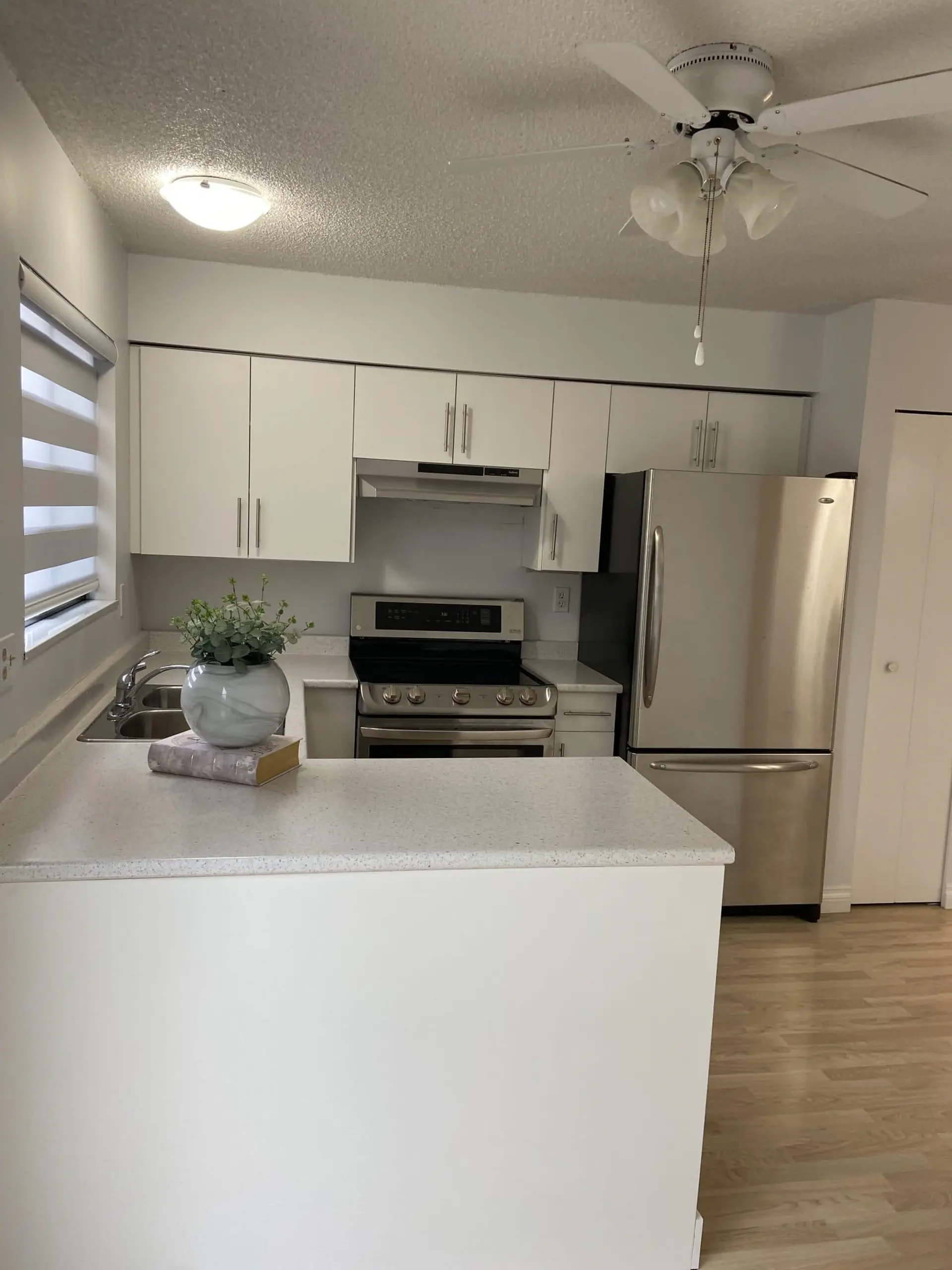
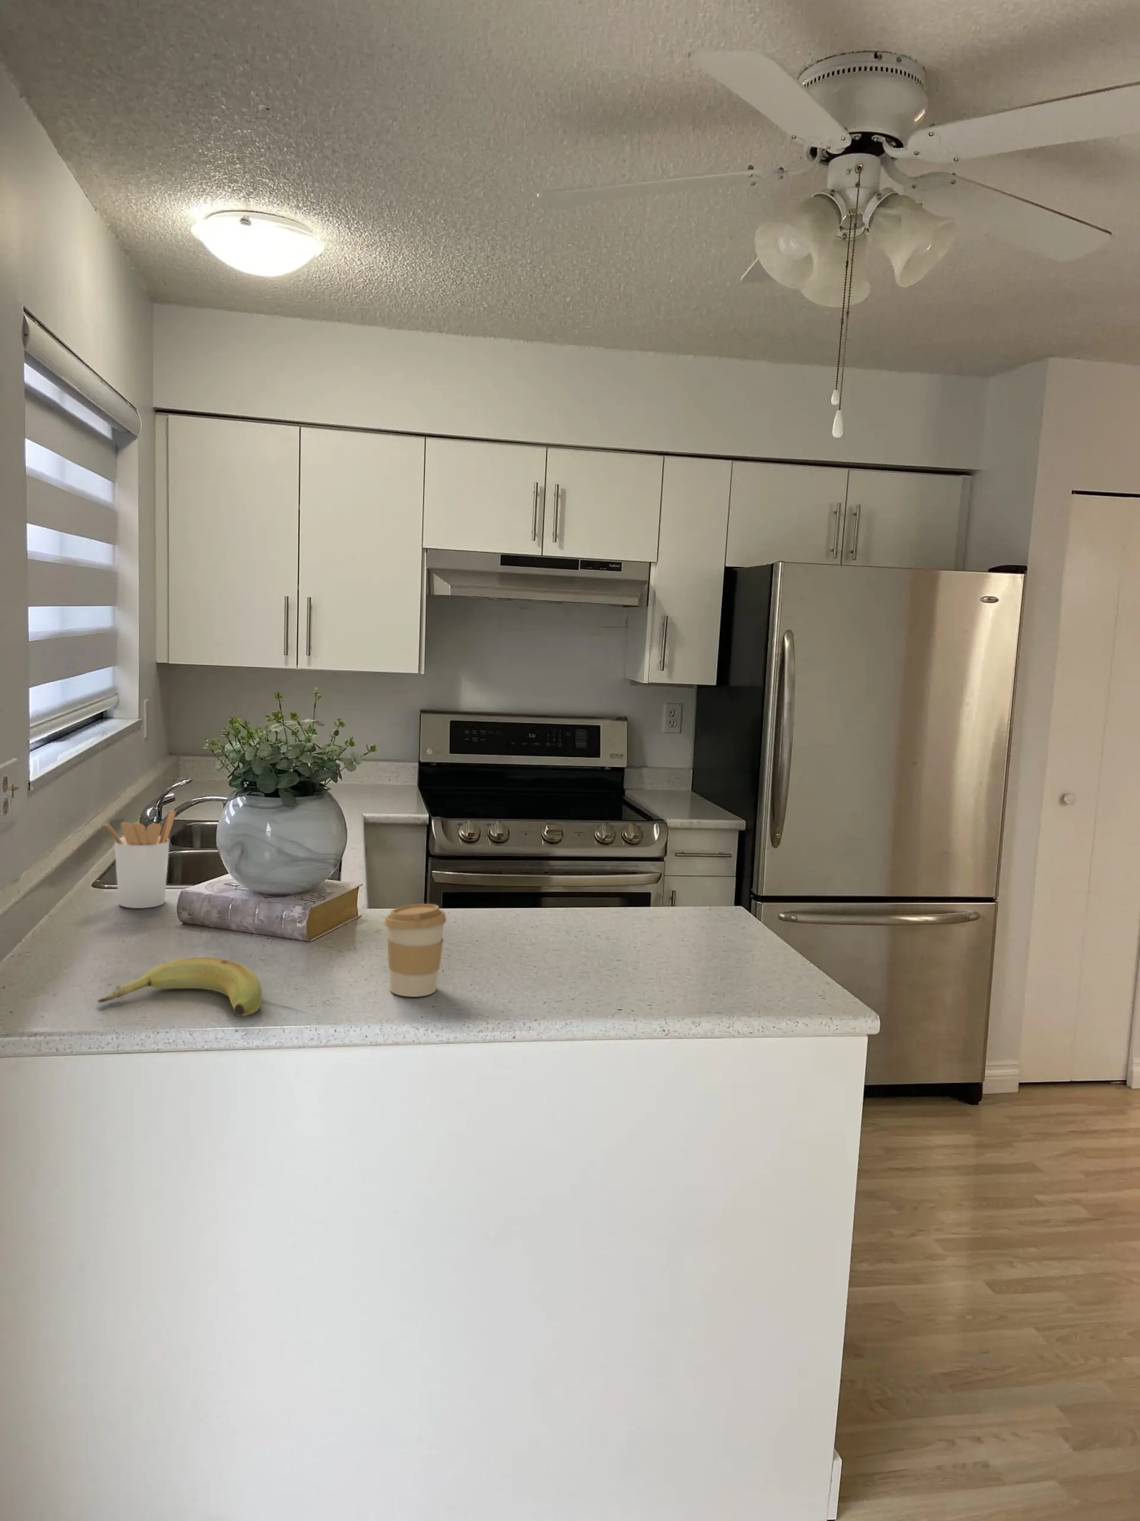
+ banana [97,957,262,1017]
+ utensil holder [103,810,176,909]
+ coffee cup [383,903,447,998]
